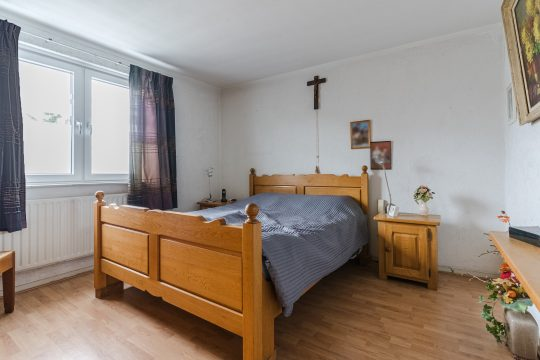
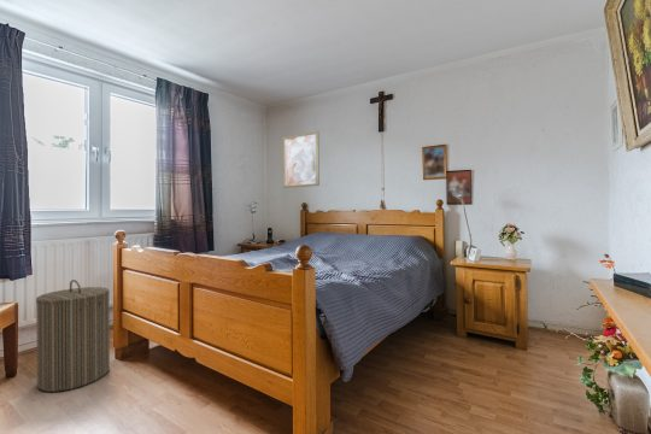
+ laundry hamper [35,278,111,393]
+ wall art [282,130,321,189]
